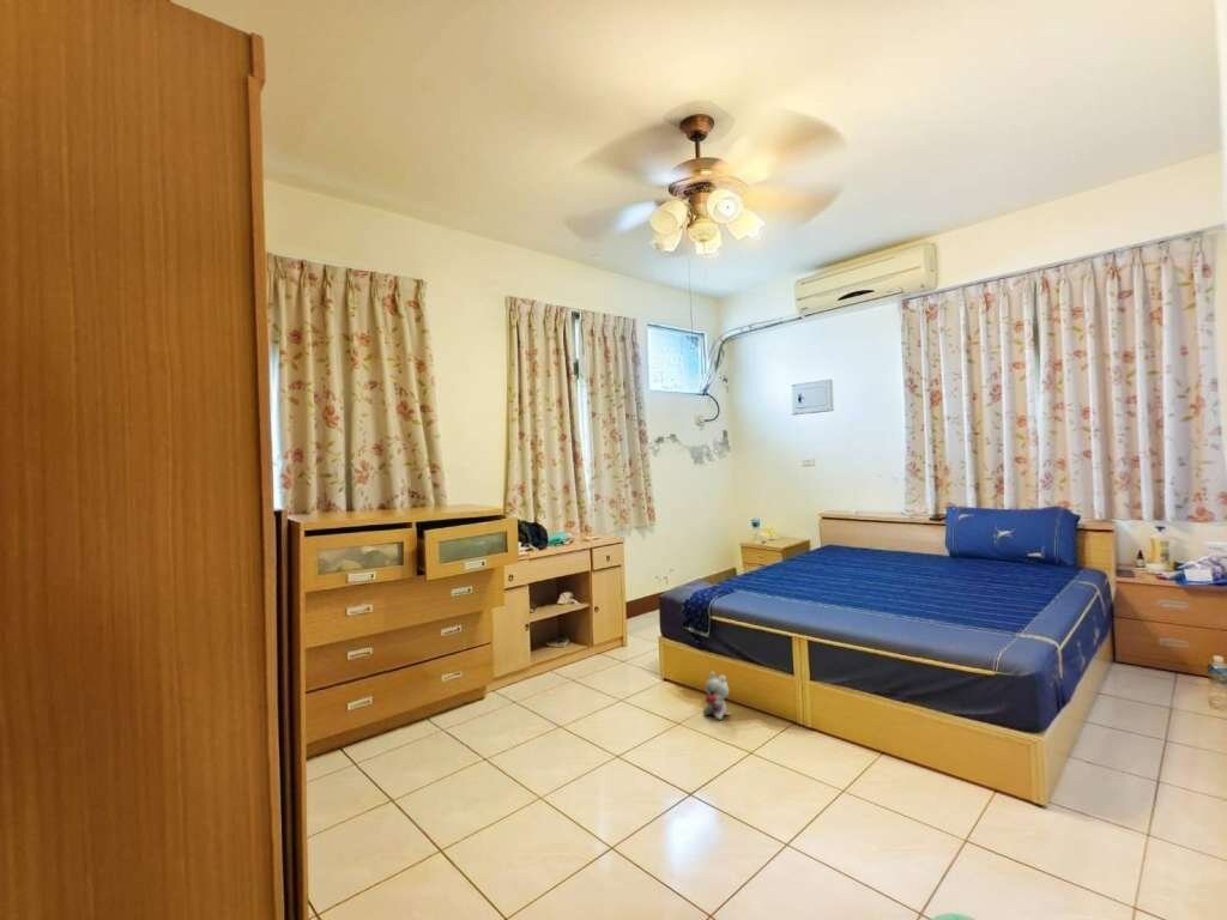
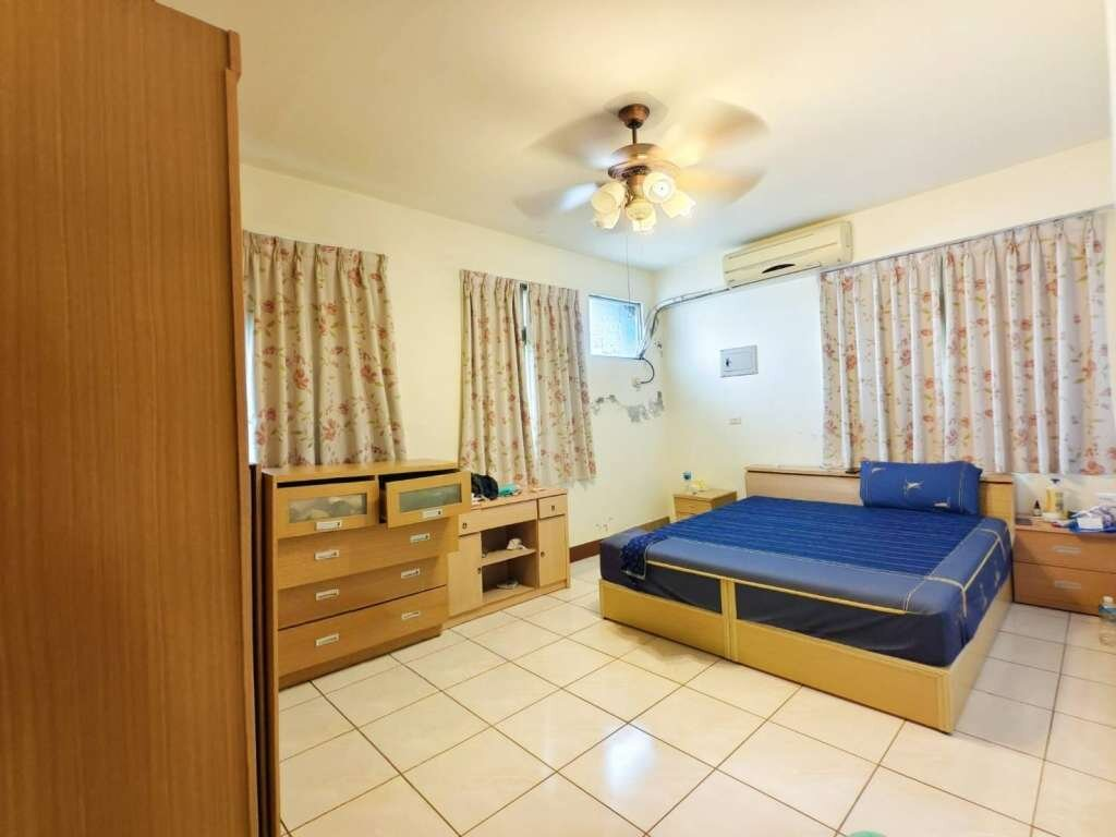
- plush toy [702,671,732,721]
